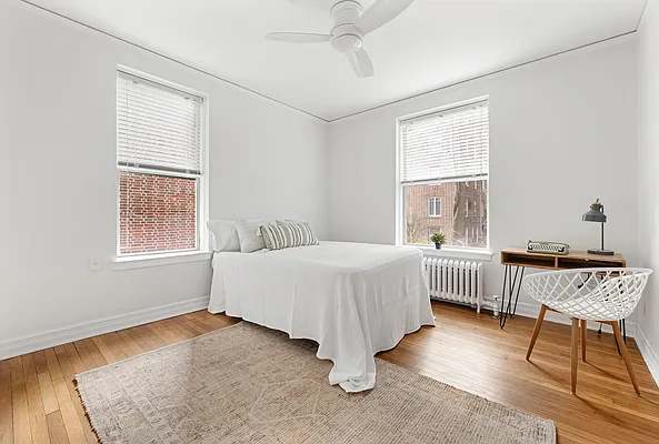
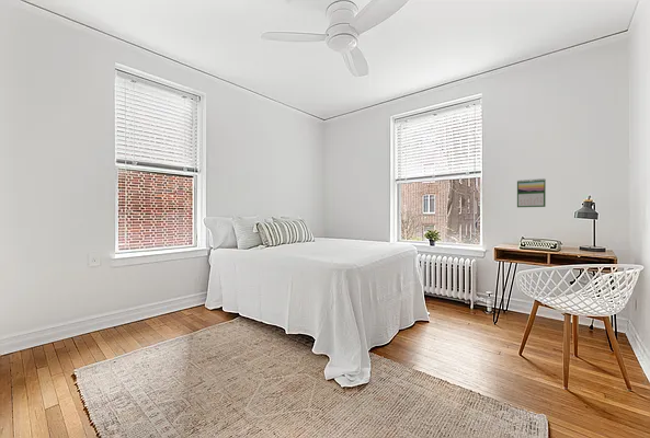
+ calendar [516,177,547,208]
